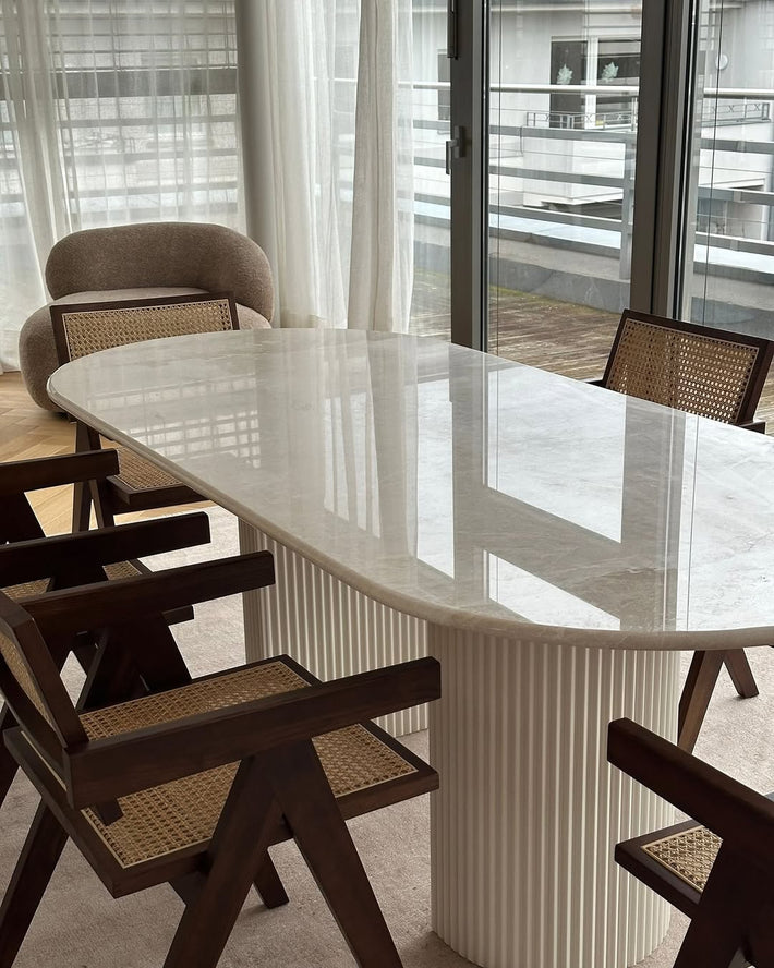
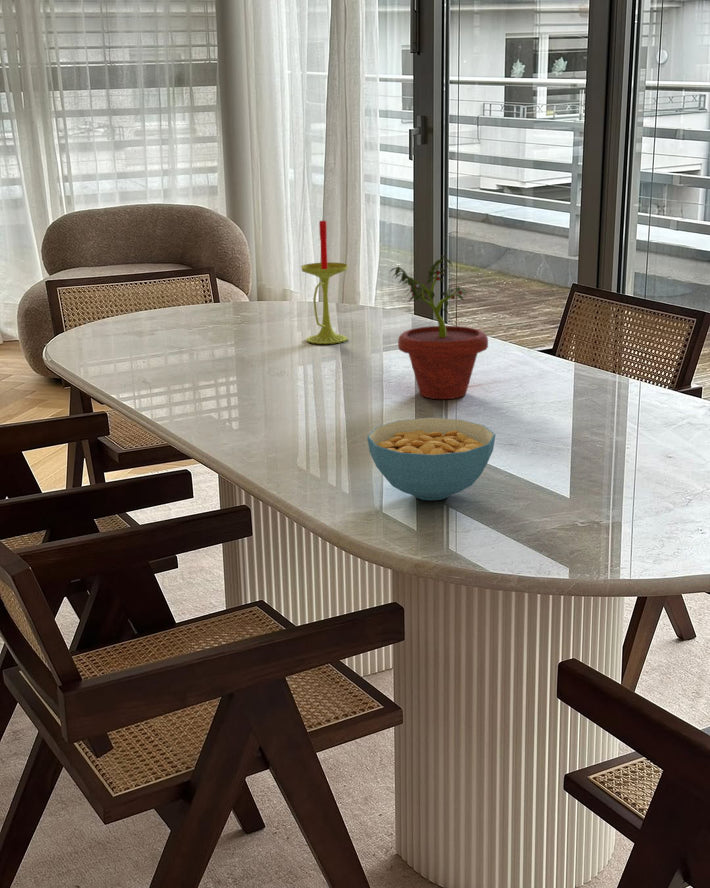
+ candle [300,220,349,345]
+ cereal bowl [366,417,496,501]
+ potted plant [388,254,489,400]
